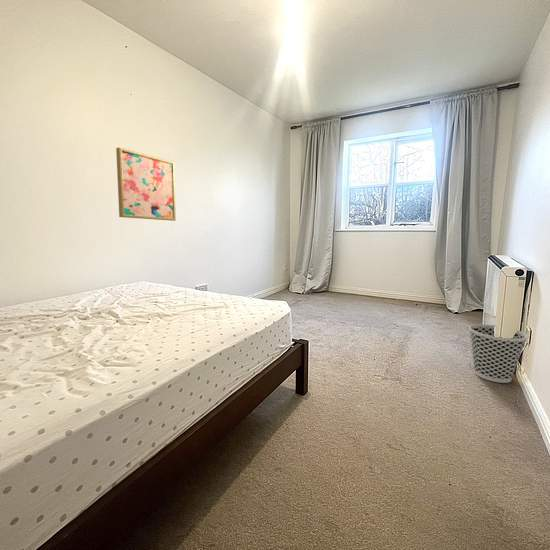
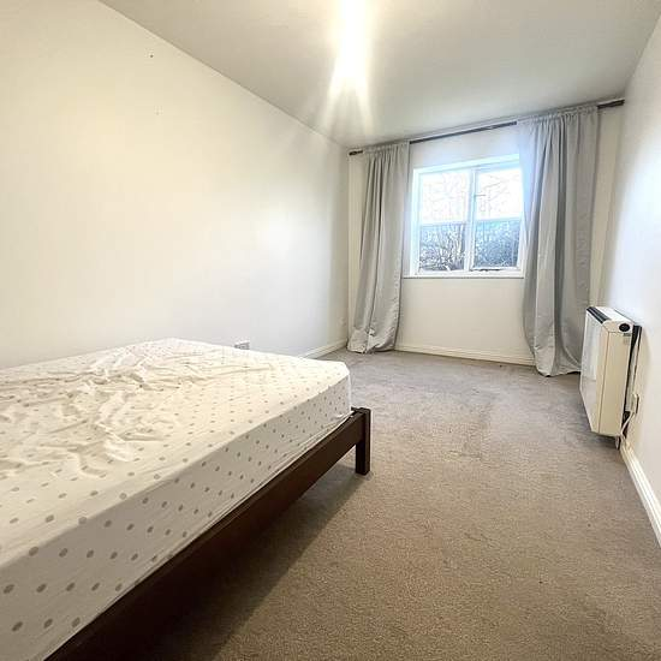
- wastebasket [468,323,529,384]
- wall art [115,147,177,222]
